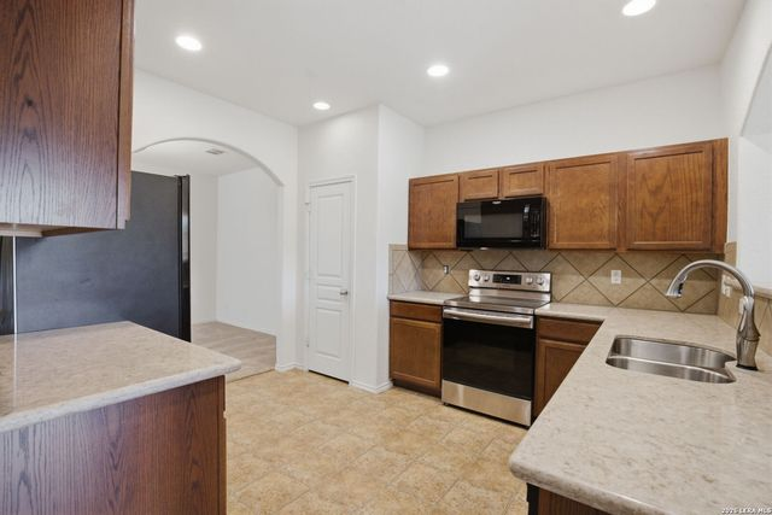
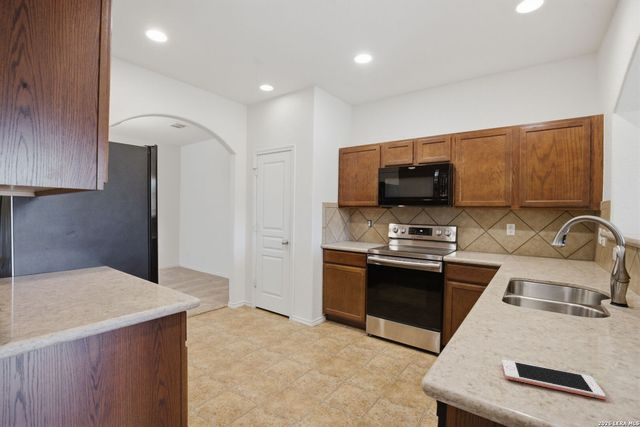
+ cell phone [501,359,607,400]
